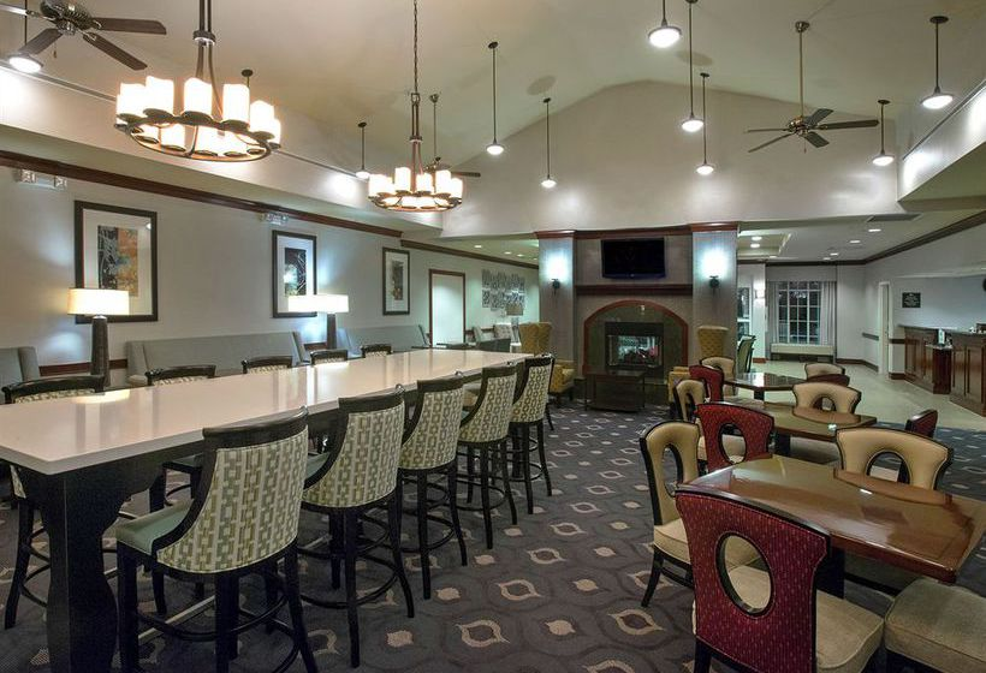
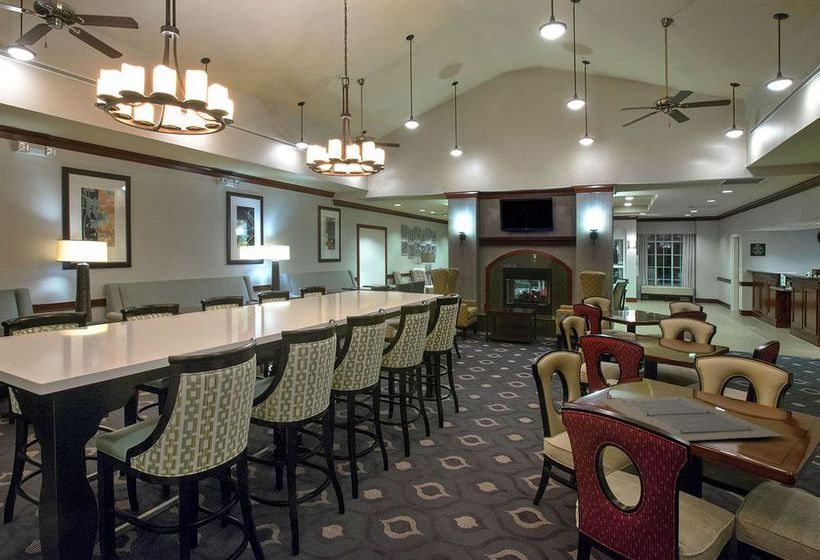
+ memorial plaque [596,395,784,442]
